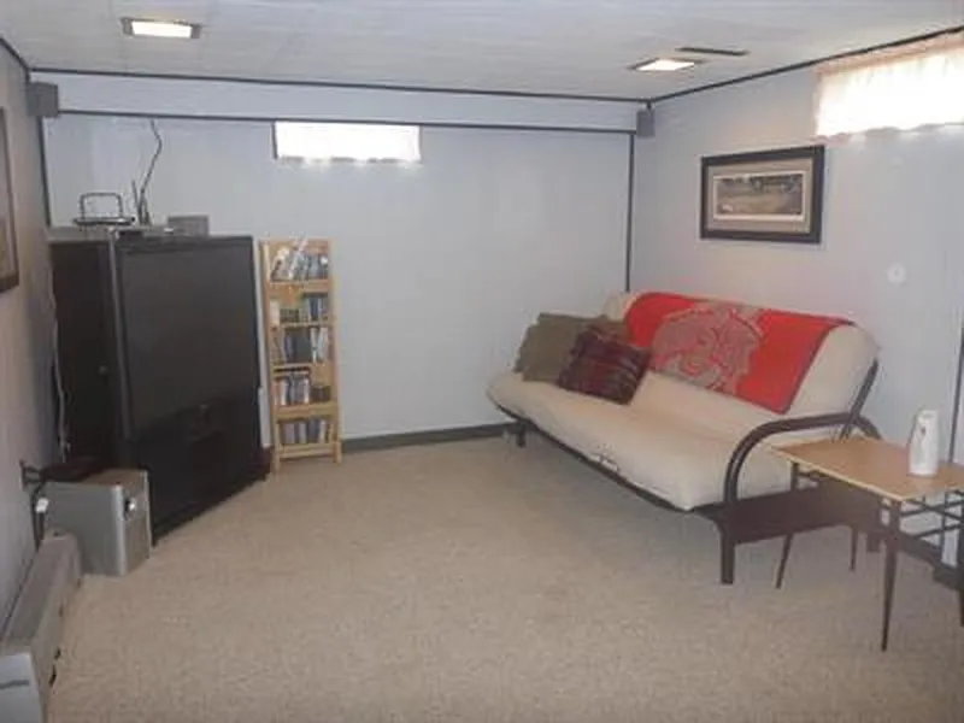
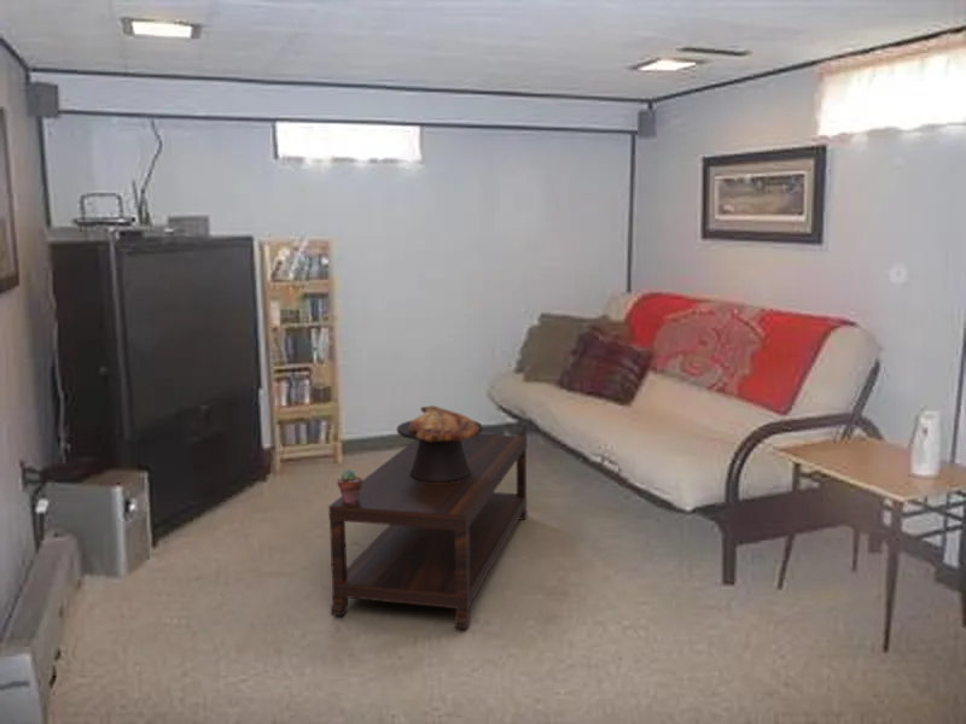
+ coffee table [327,433,529,630]
+ potted succulent [336,468,363,504]
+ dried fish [396,404,484,483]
